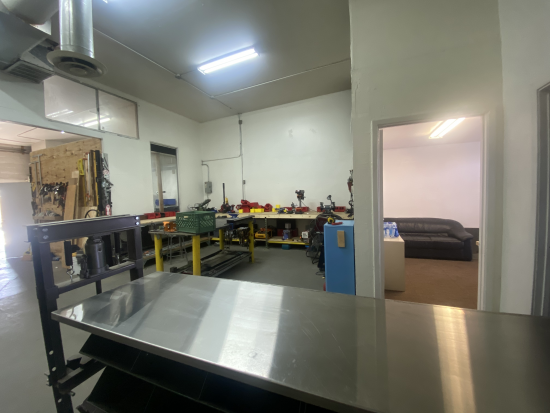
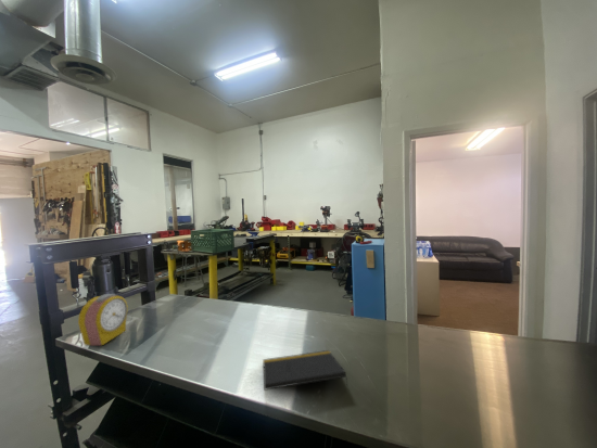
+ alarm clock [77,293,129,346]
+ notepad [262,349,350,392]
